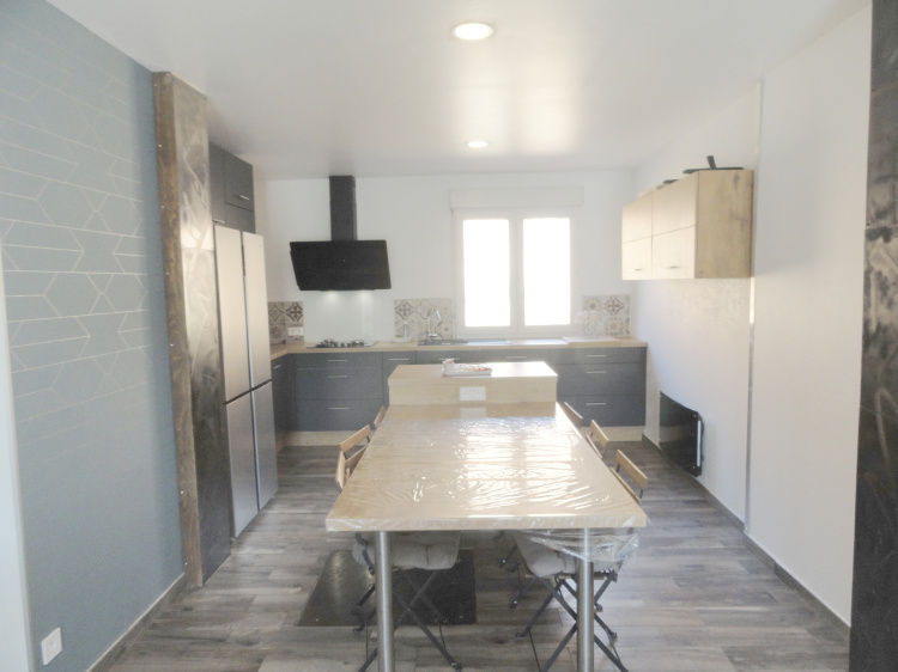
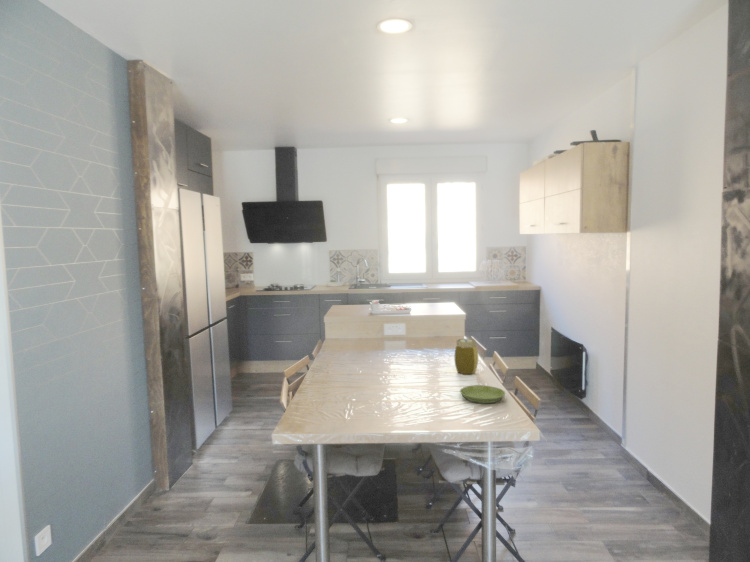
+ jar [454,338,479,375]
+ saucer [459,384,506,404]
